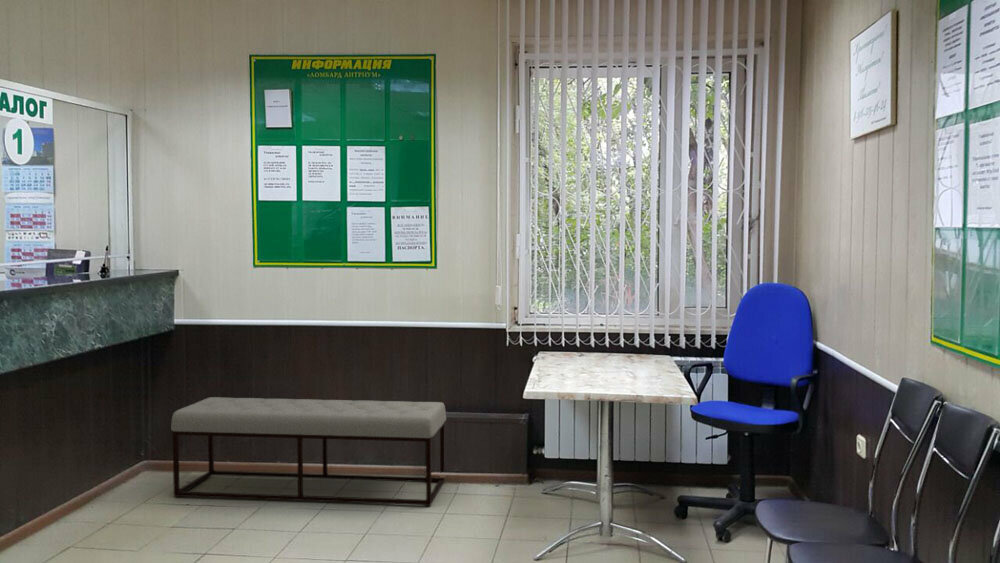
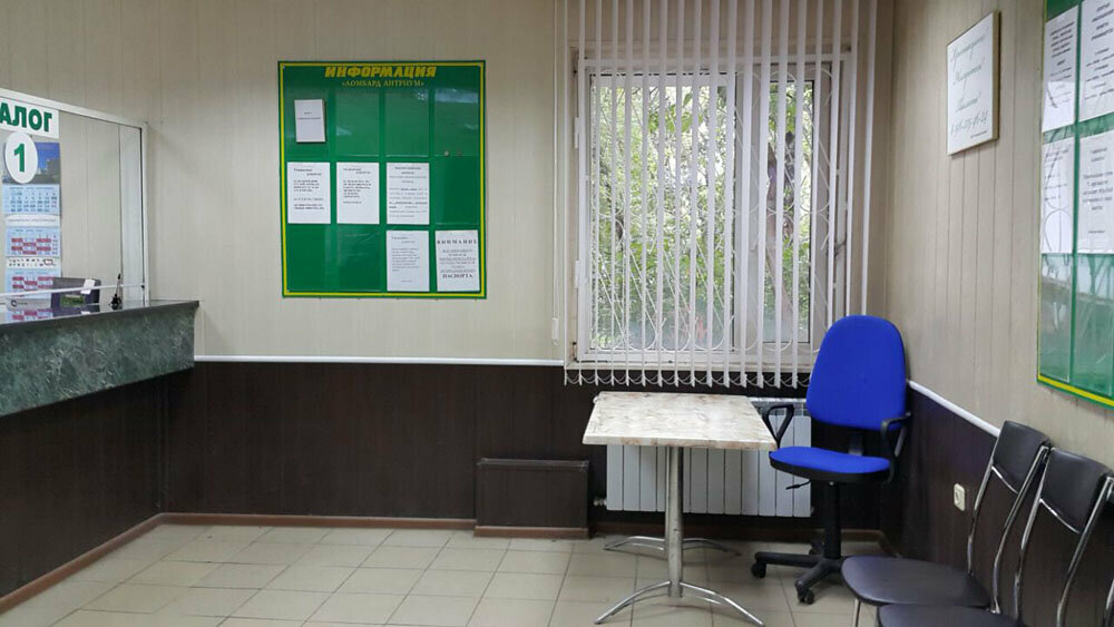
- bench [170,396,447,507]
